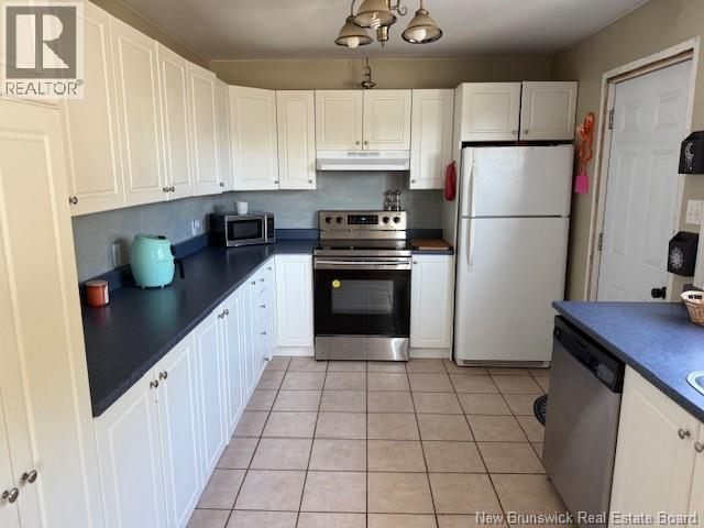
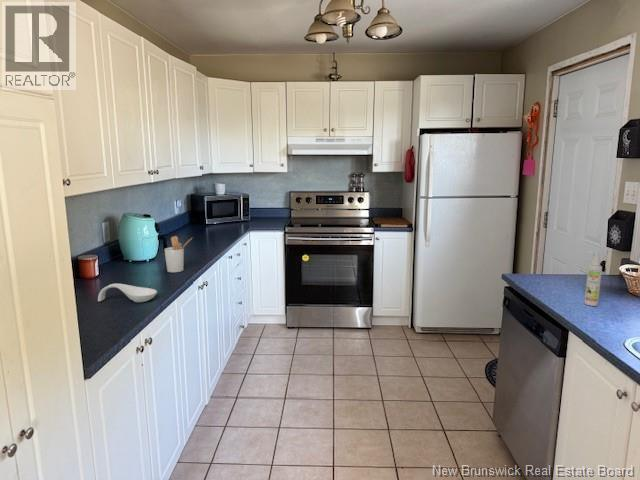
+ spray bottle [584,250,603,307]
+ spoon rest [97,283,158,303]
+ utensil holder [163,235,193,273]
